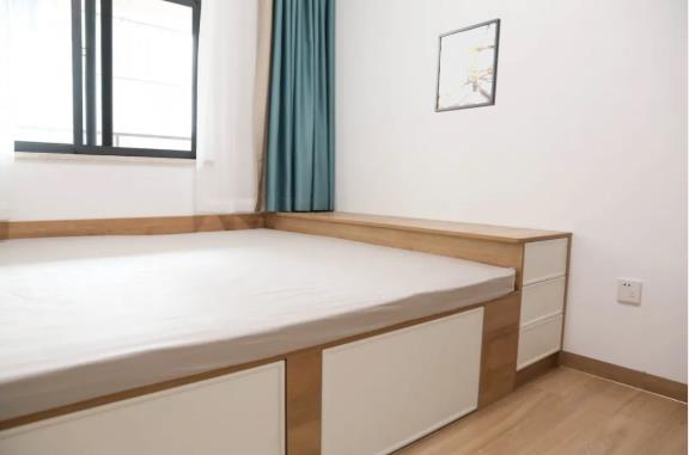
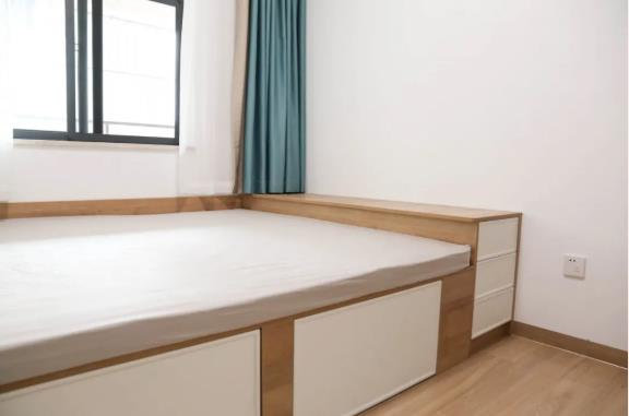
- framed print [433,17,502,113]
